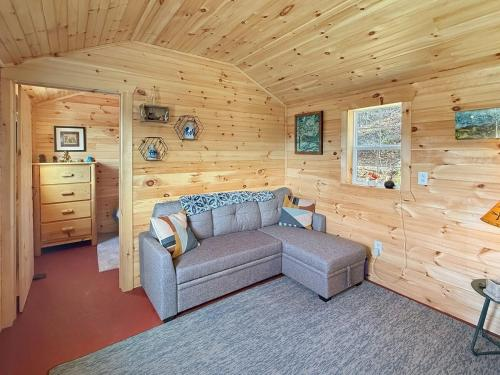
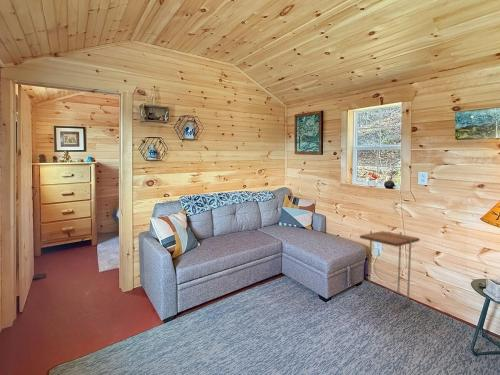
+ side table [357,230,421,311]
